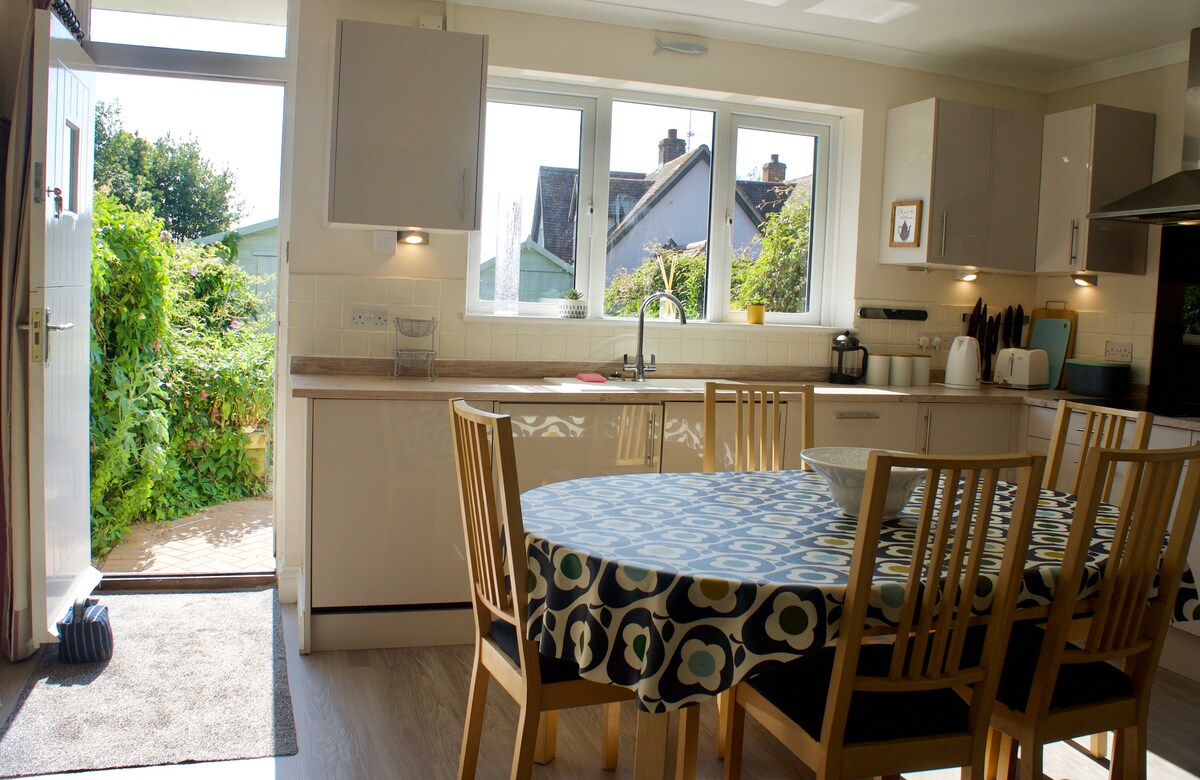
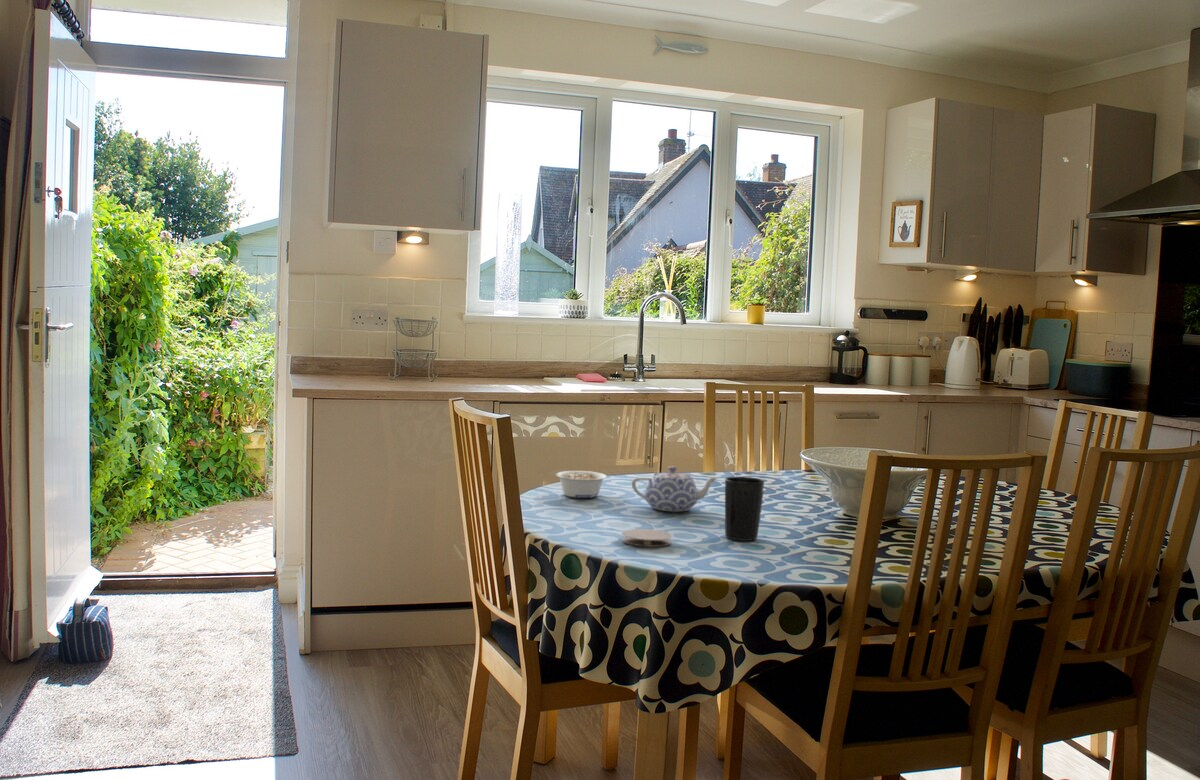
+ teapot [630,466,719,512]
+ cup [724,476,766,542]
+ coaster [621,528,673,548]
+ legume [555,470,608,499]
